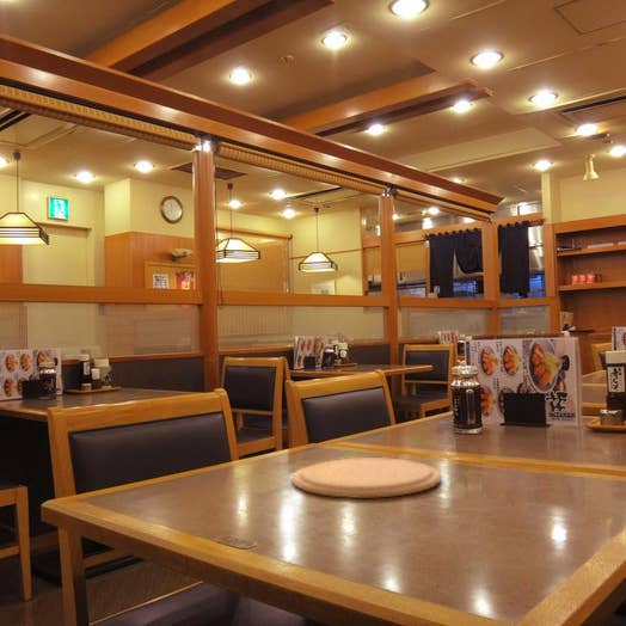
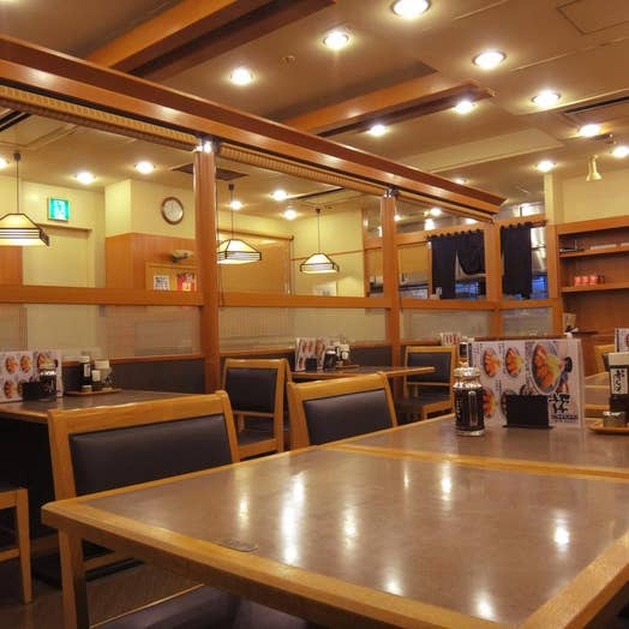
- plate [291,456,442,499]
